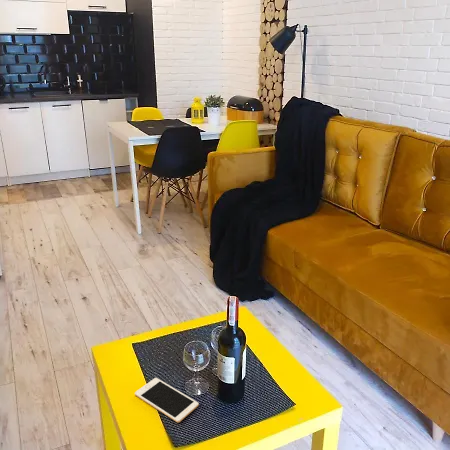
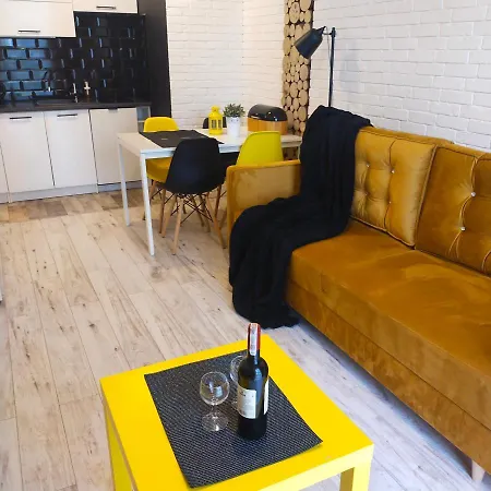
- cell phone [134,377,200,423]
